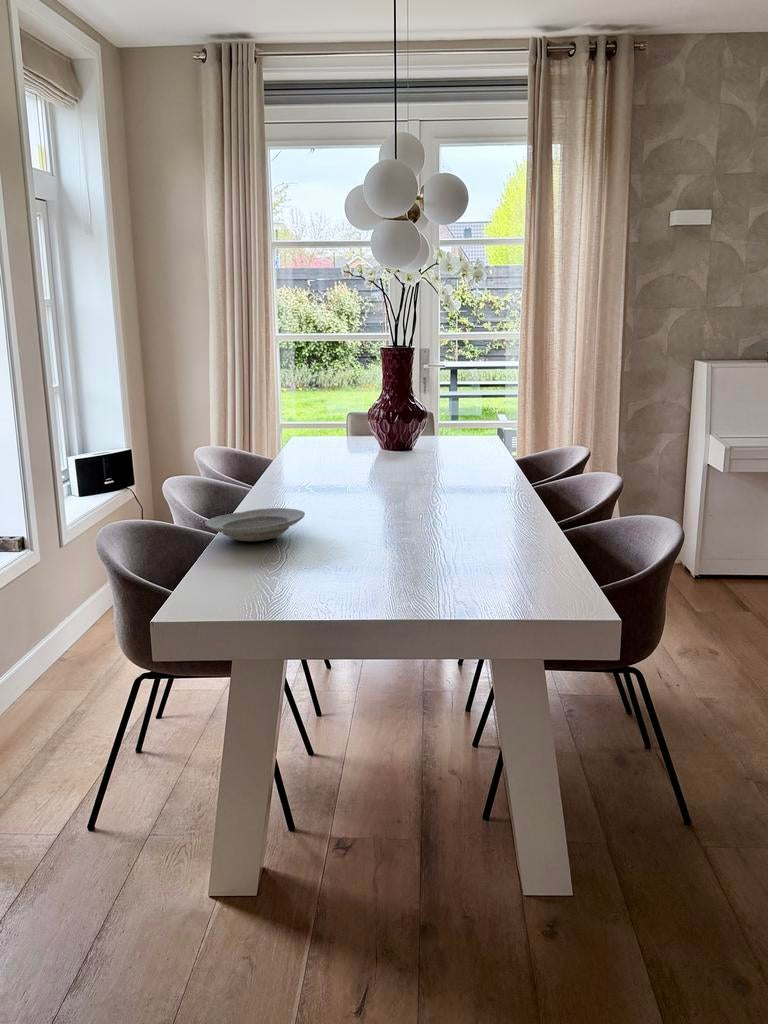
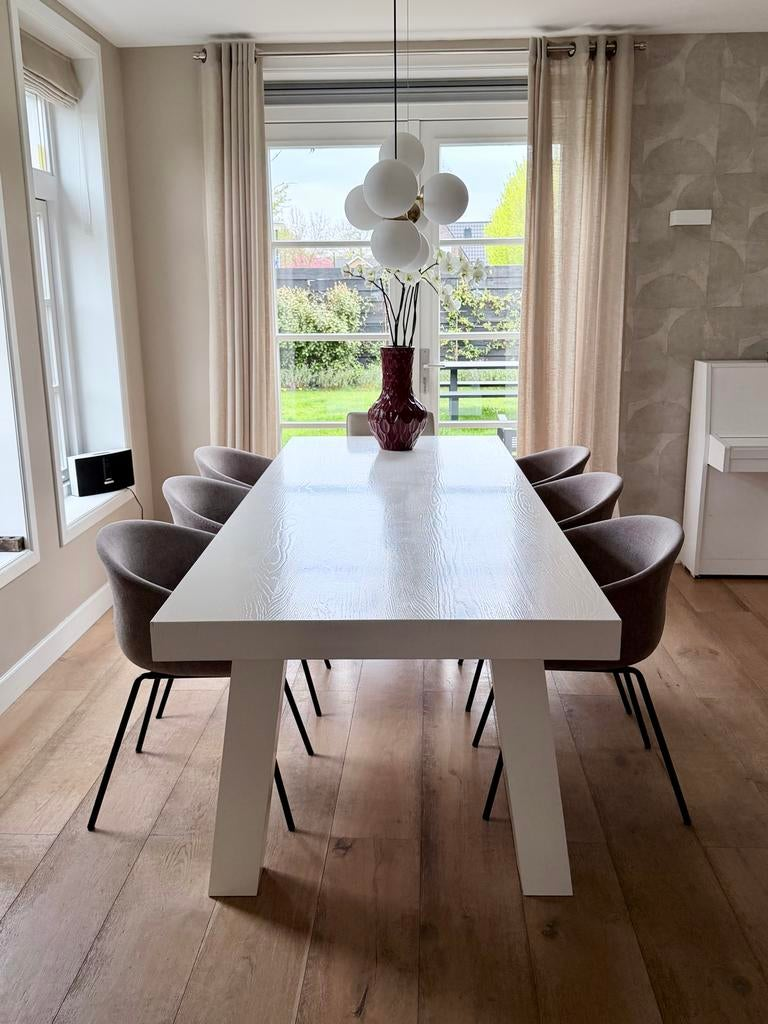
- plate [204,507,306,542]
